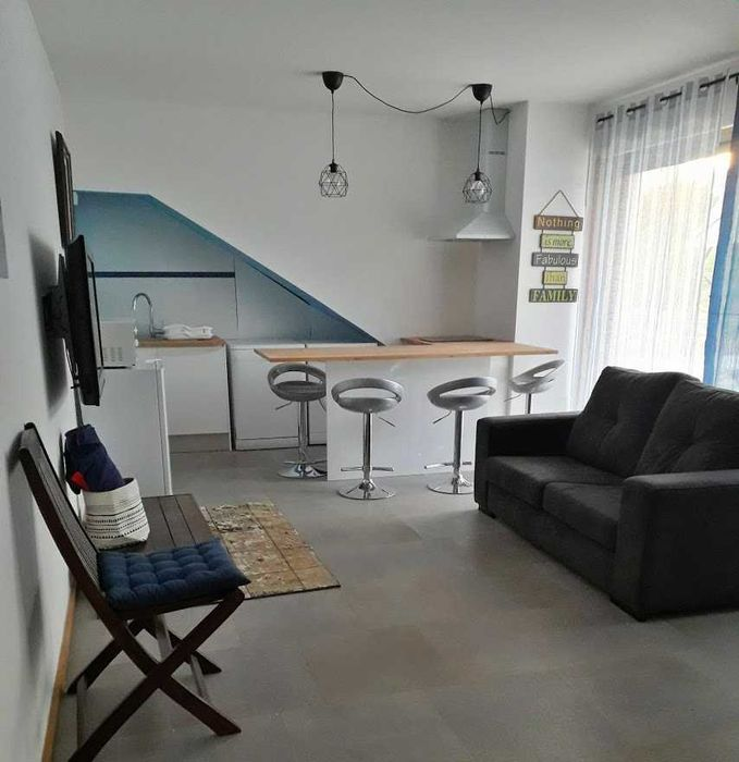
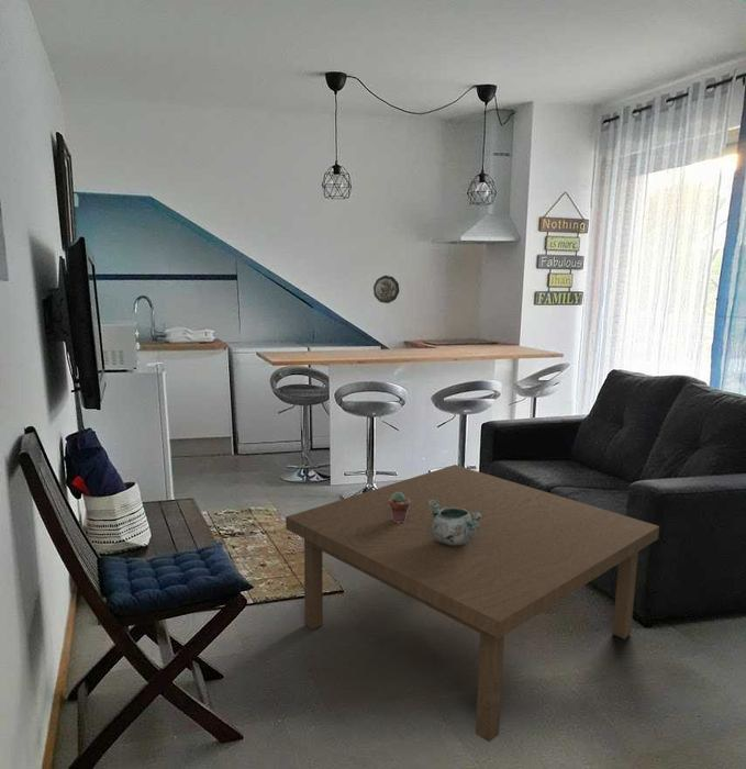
+ decorative plate [372,275,400,304]
+ potted succulent [389,492,410,523]
+ decorative bowl [427,500,483,546]
+ coffee table [285,464,660,743]
